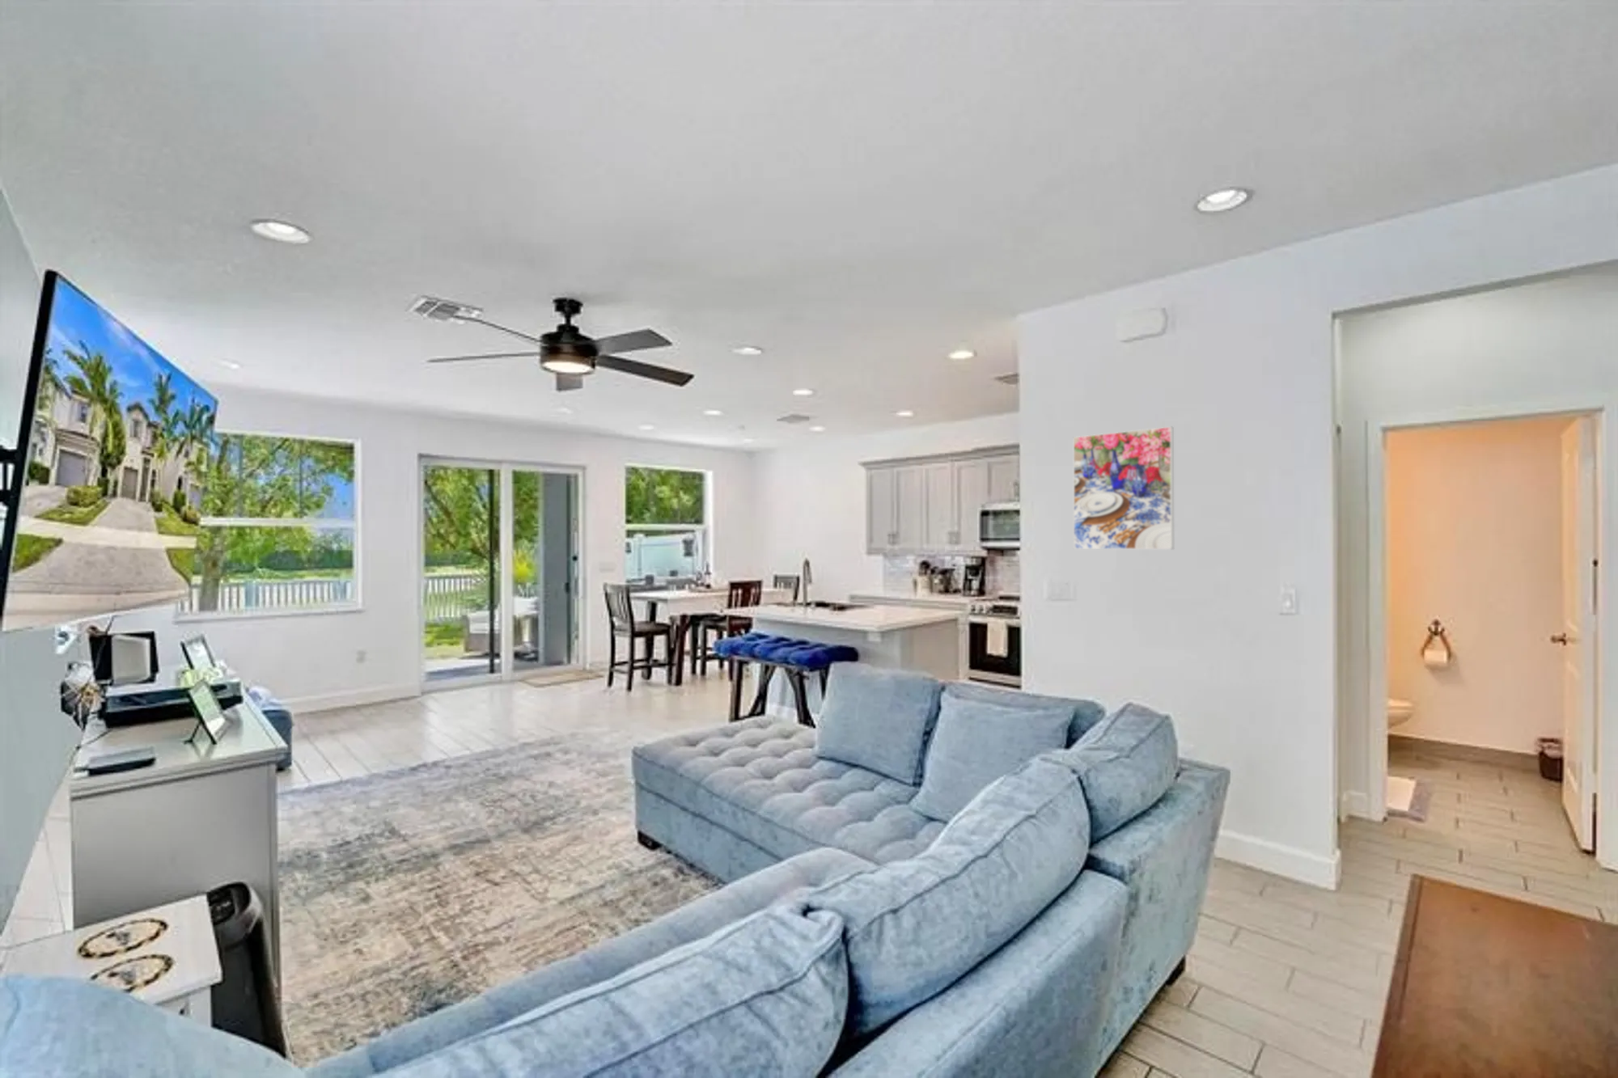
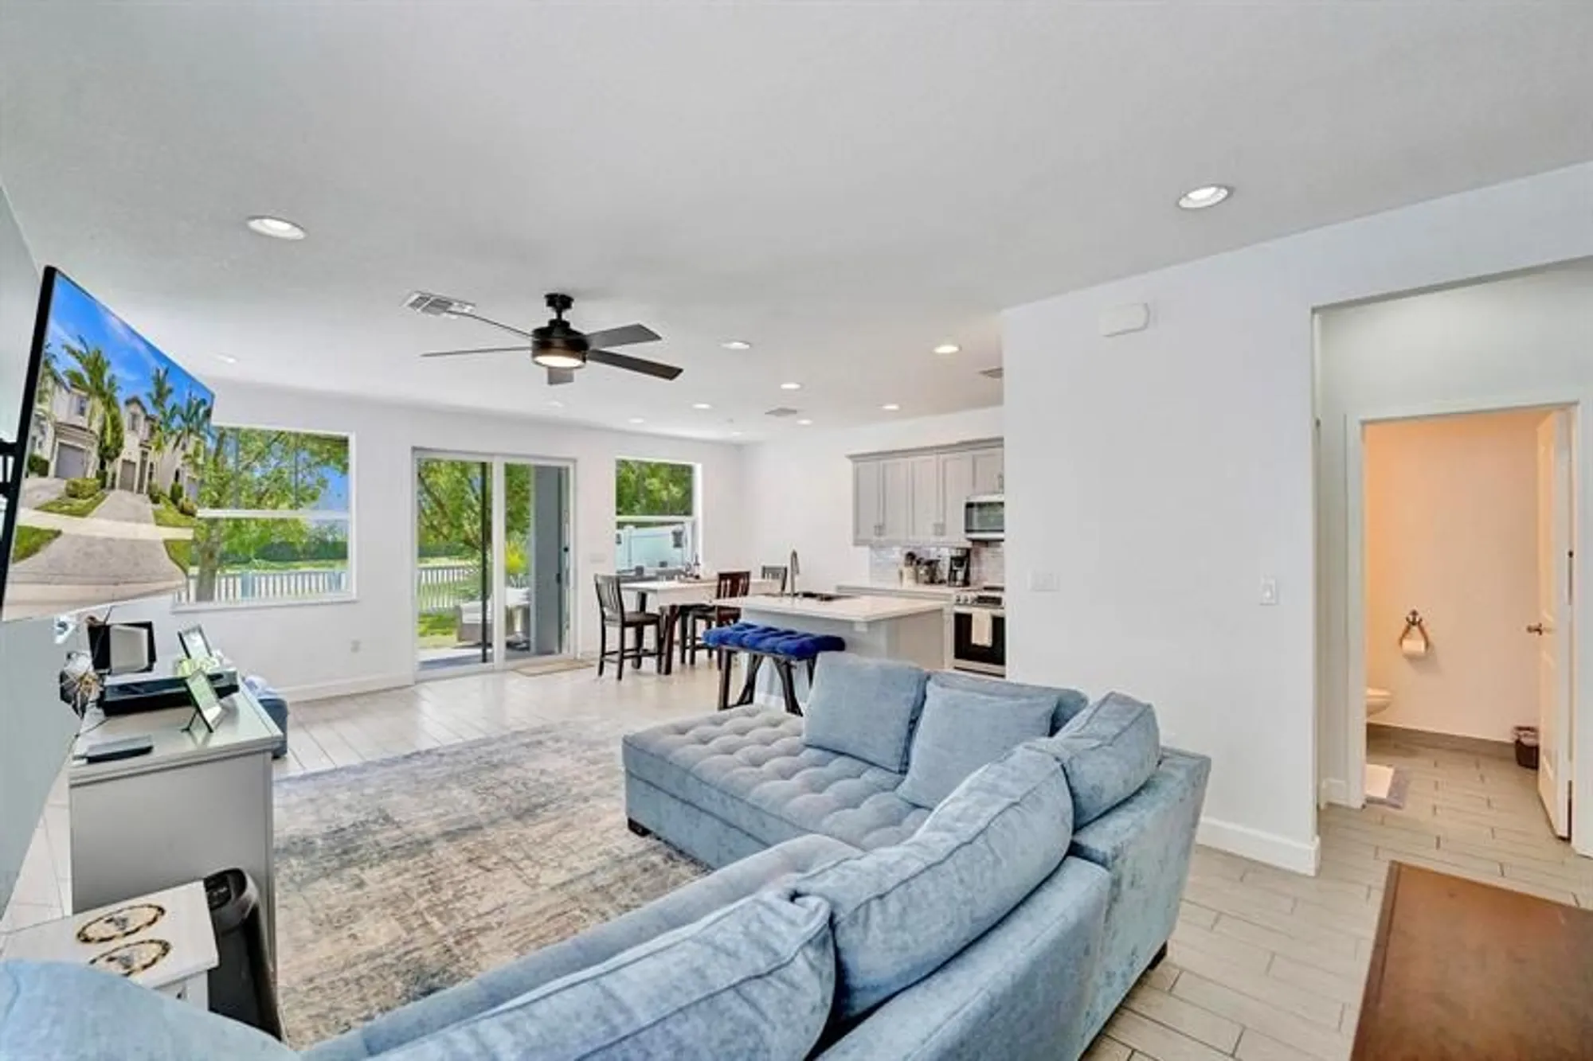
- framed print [1073,426,1174,550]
